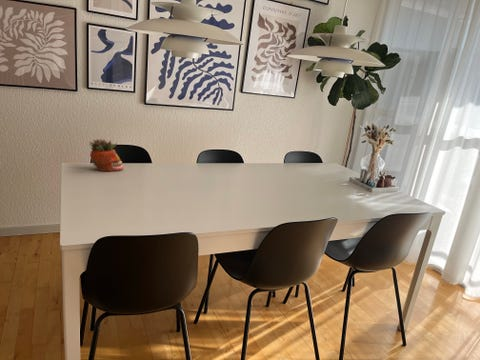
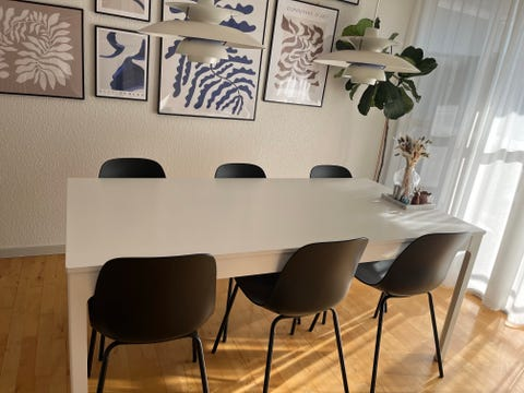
- succulent planter [89,137,124,172]
